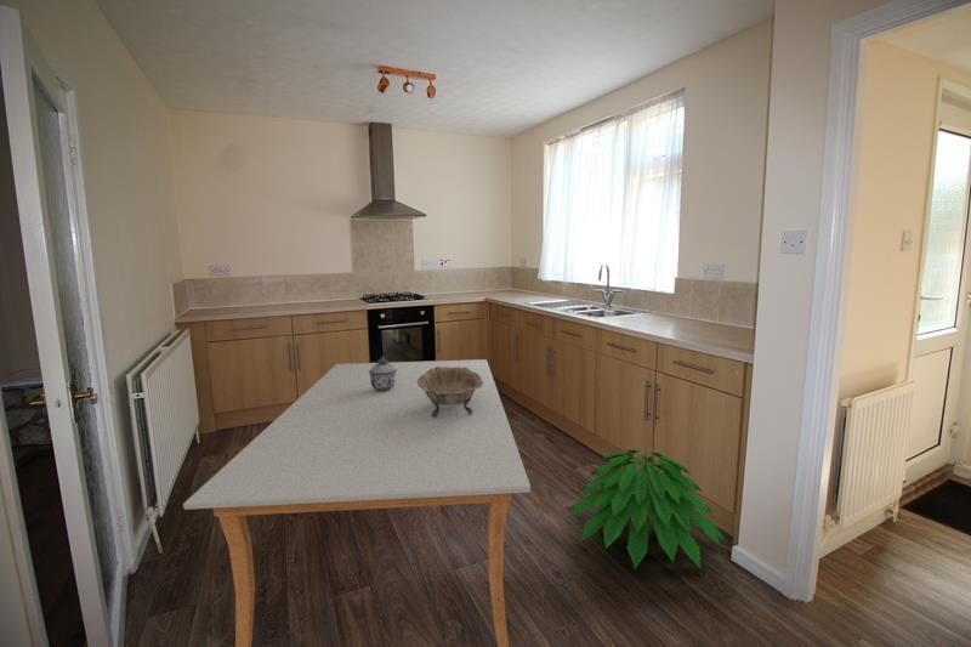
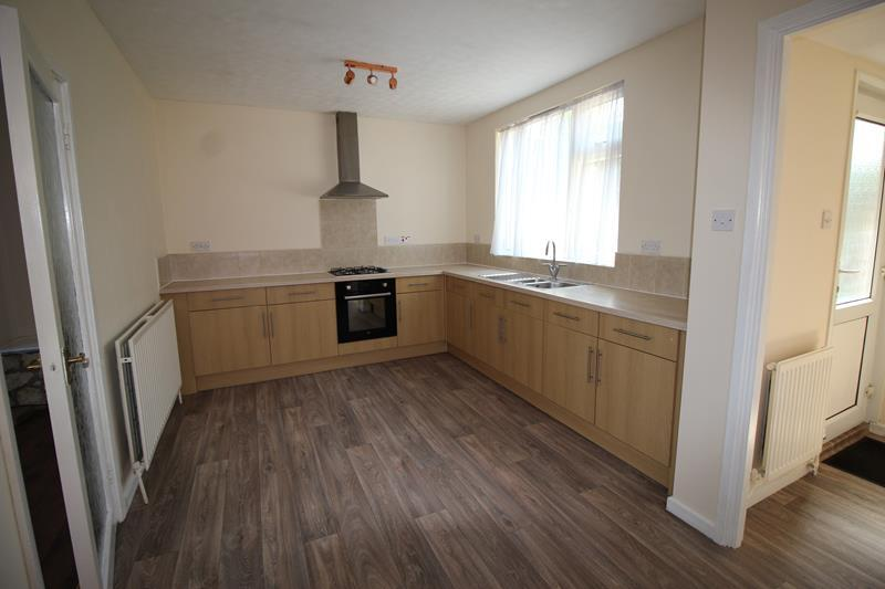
- decorative bowl [418,367,483,418]
- dining table [182,358,532,647]
- lidded jar [369,356,397,391]
- indoor plant [569,444,726,571]
